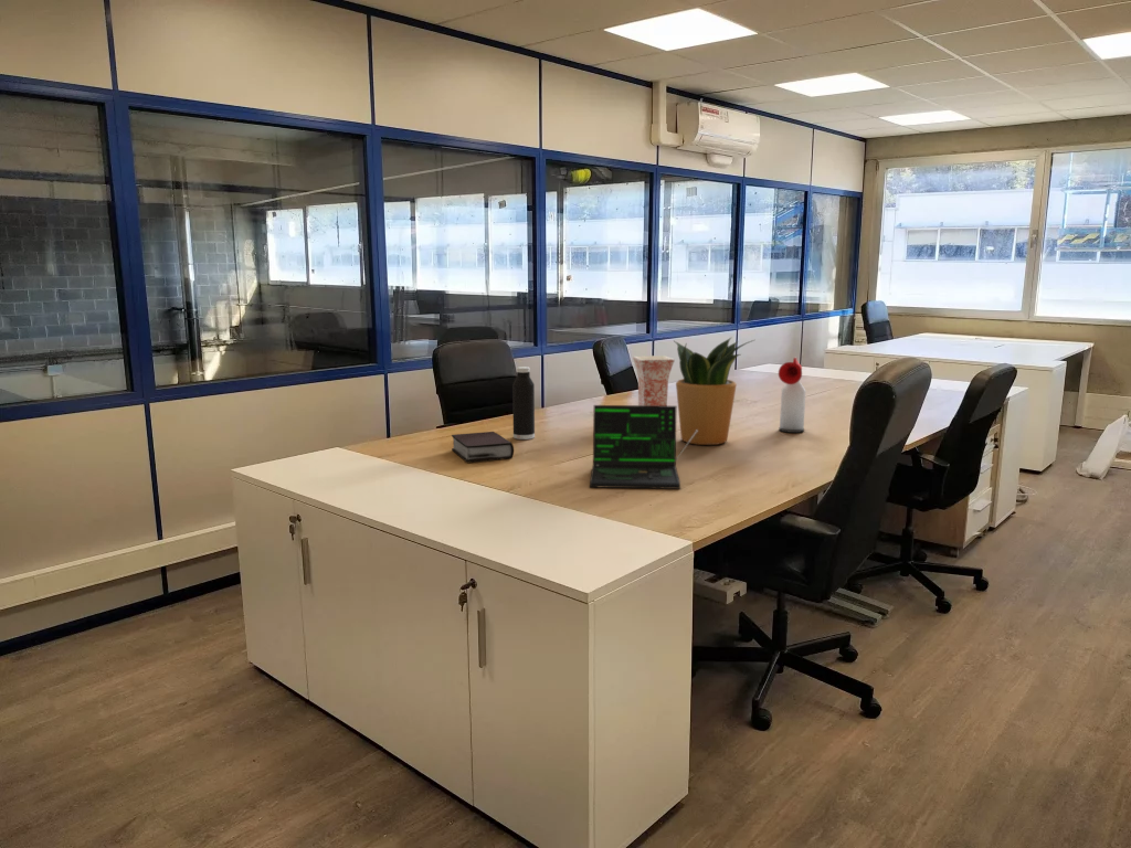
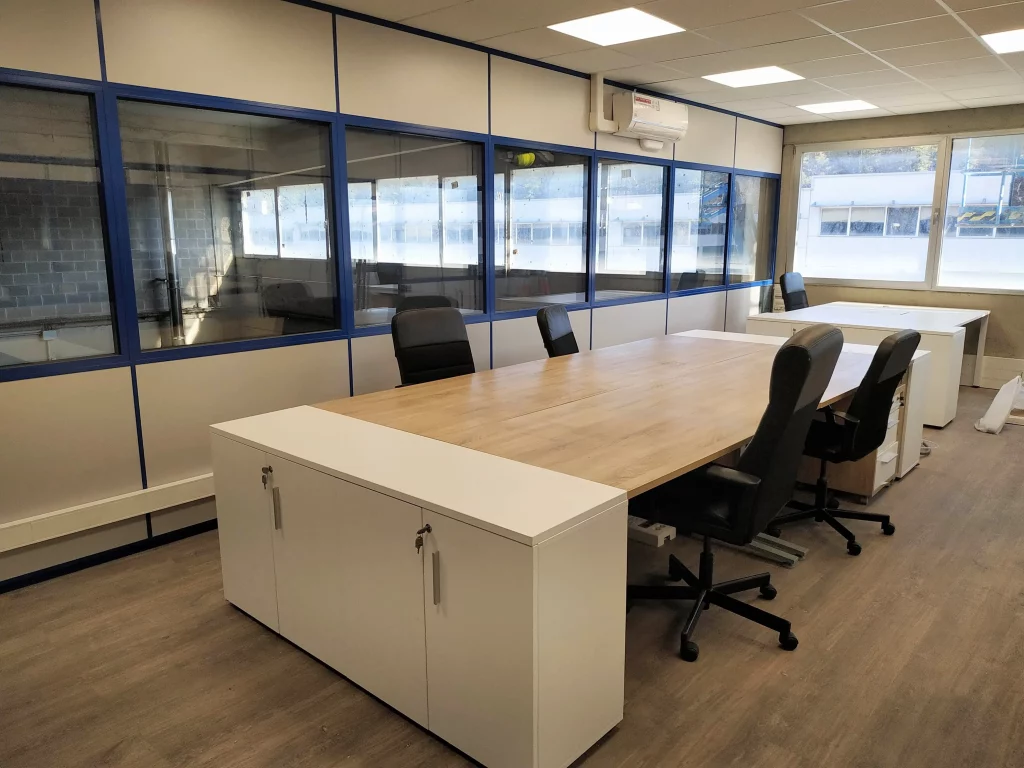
- potted plant [674,336,755,446]
- bible [451,431,515,464]
- water bottle [511,365,536,441]
- vase [632,354,676,406]
- air horn [778,357,807,434]
- laptop [589,404,698,490]
